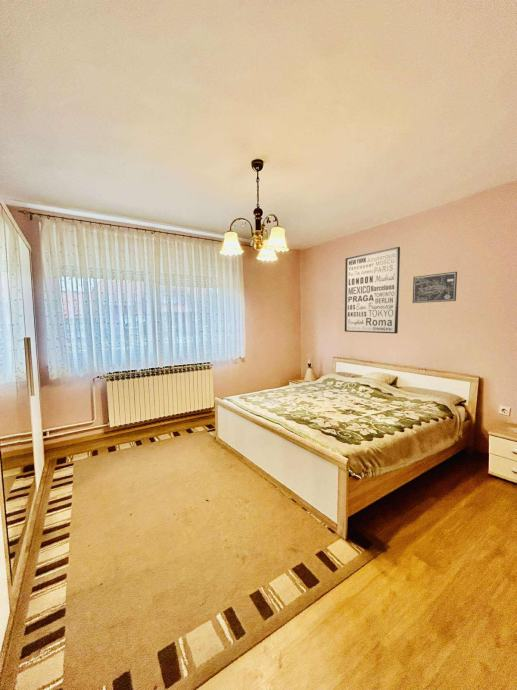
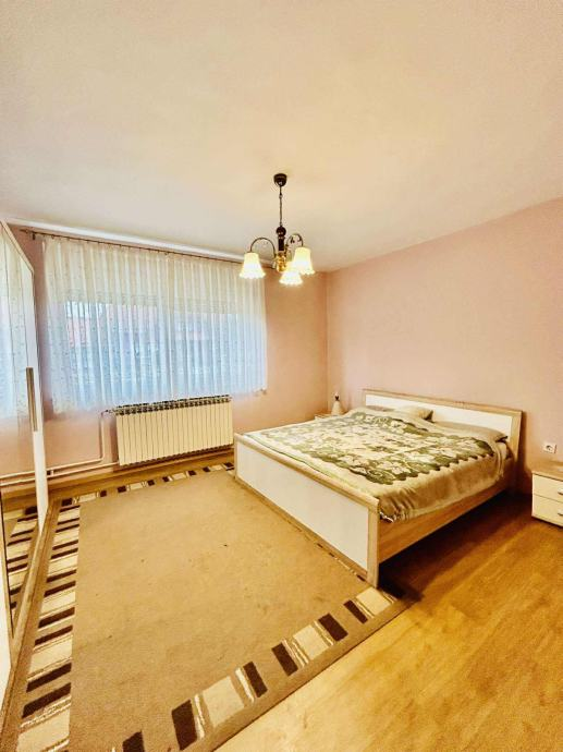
- wall art [344,246,401,334]
- wall art [412,271,458,304]
